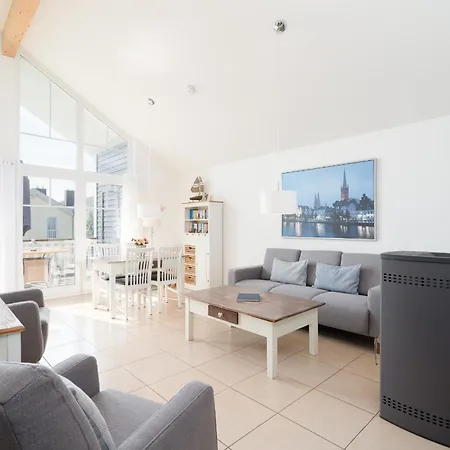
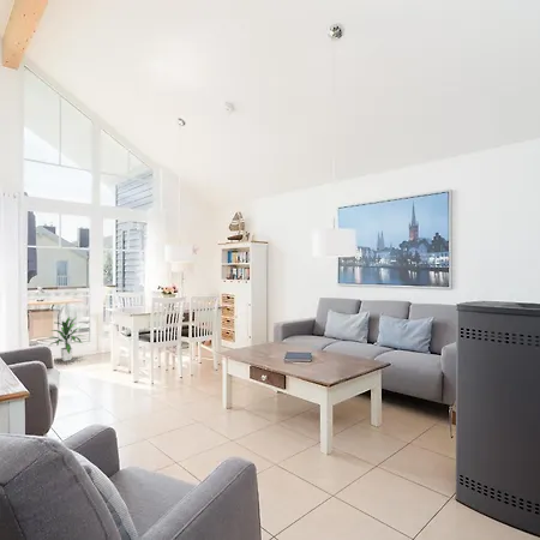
+ indoor plant [48,316,83,362]
